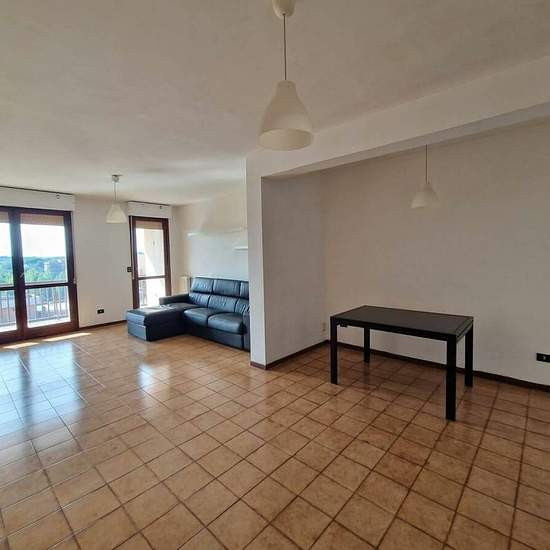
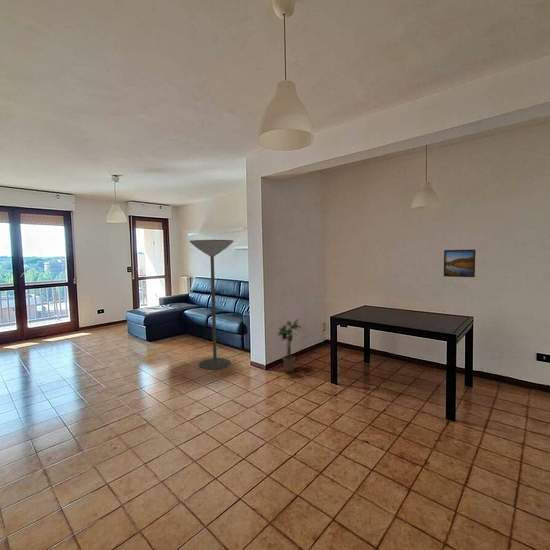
+ potted plant [275,319,303,373]
+ floor lamp [188,239,235,370]
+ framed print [443,249,476,278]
